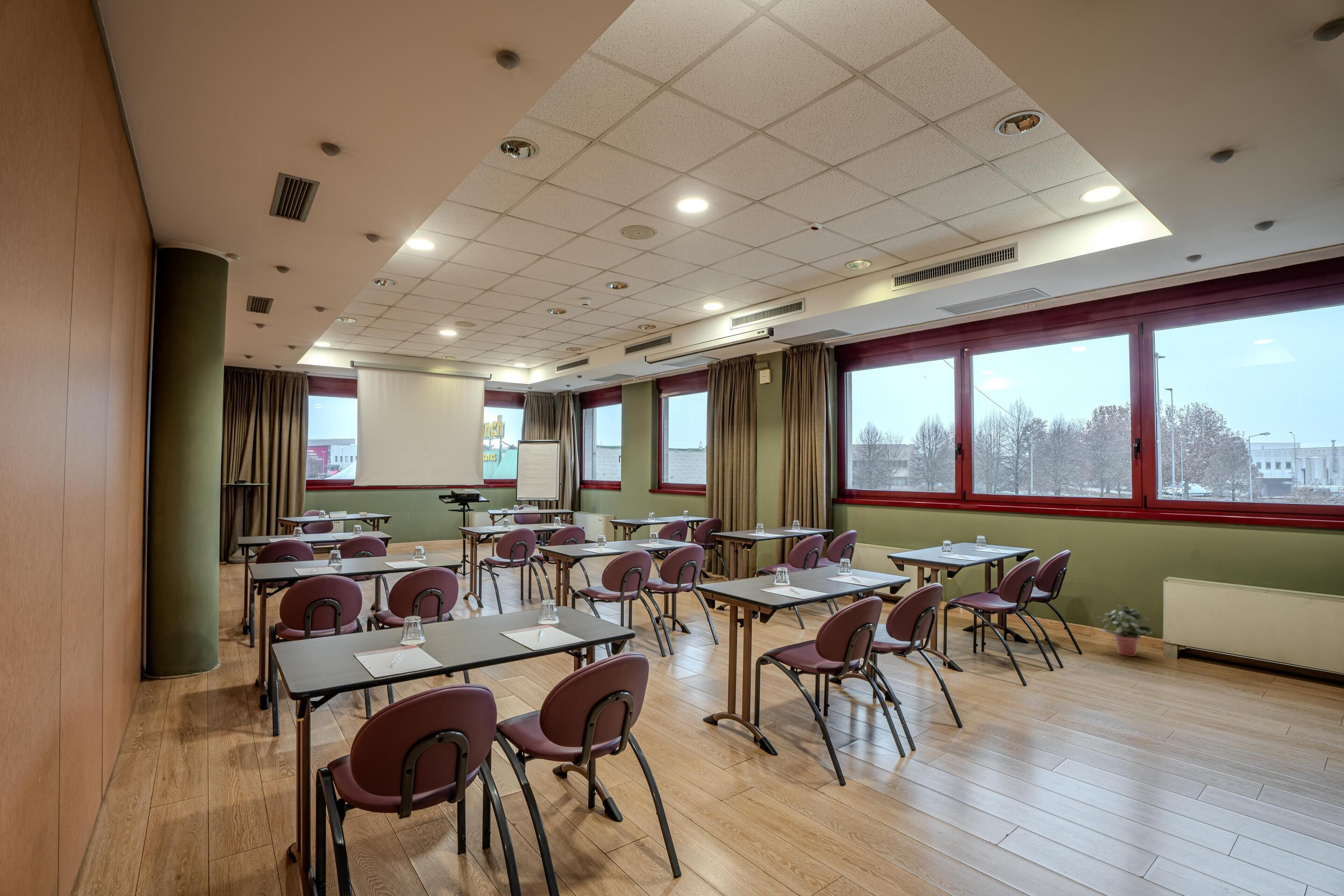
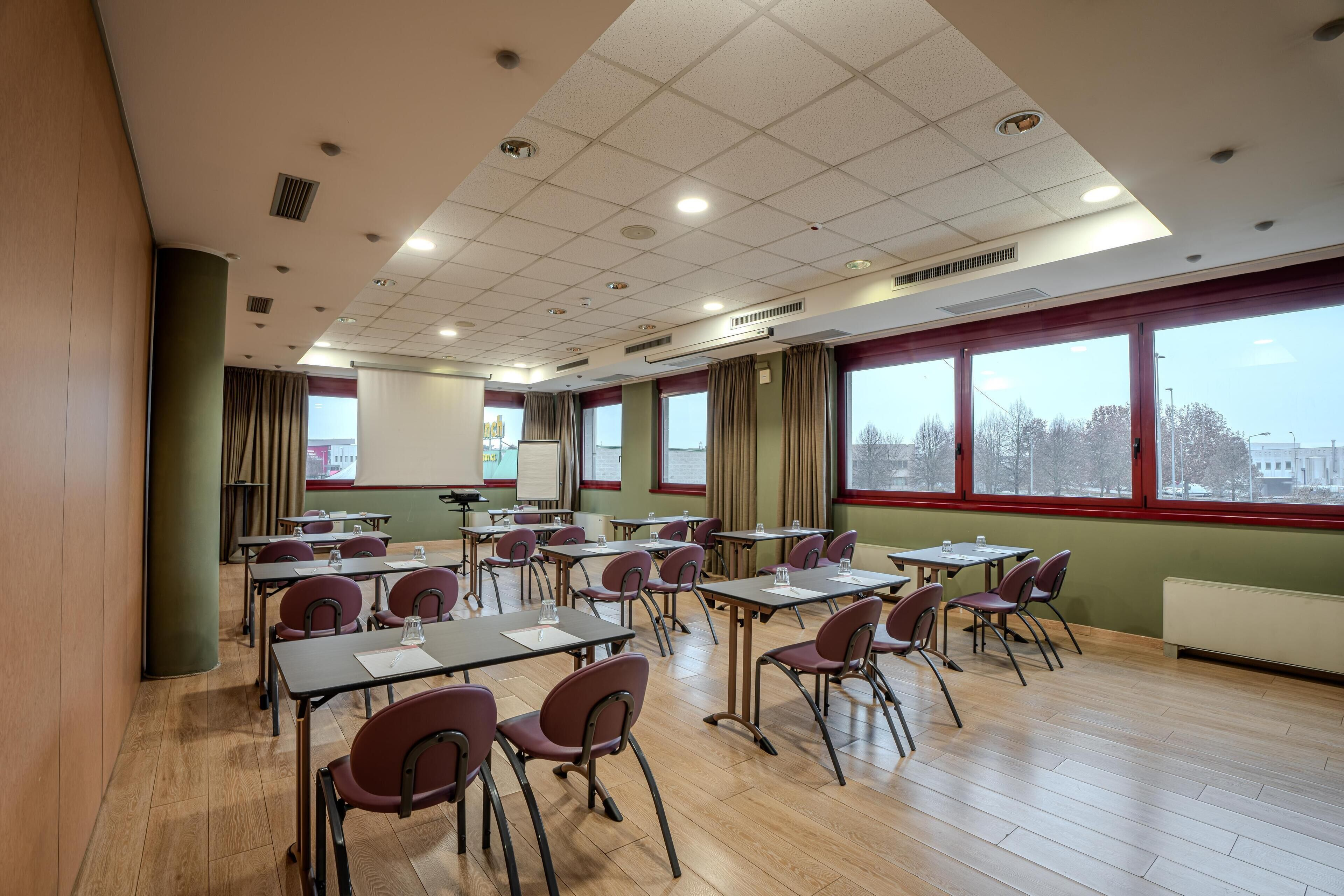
- potted plant [1097,604,1153,657]
